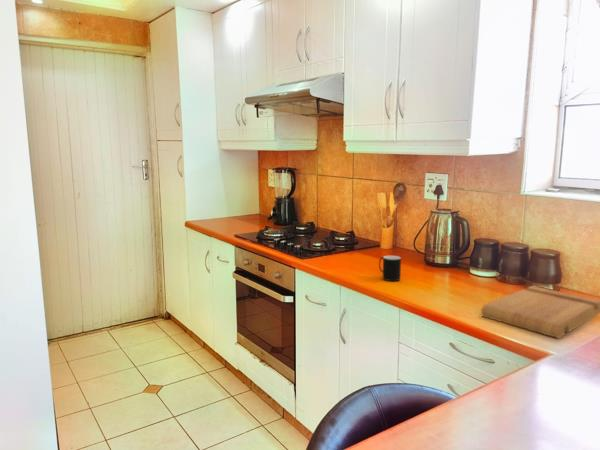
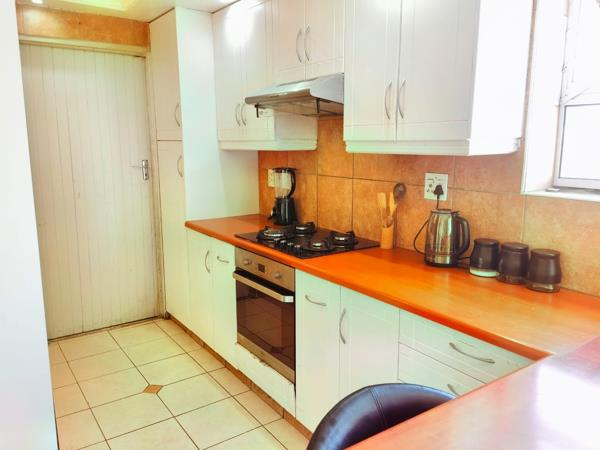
- cutting board [480,285,600,339]
- cup [378,255,402,282]
